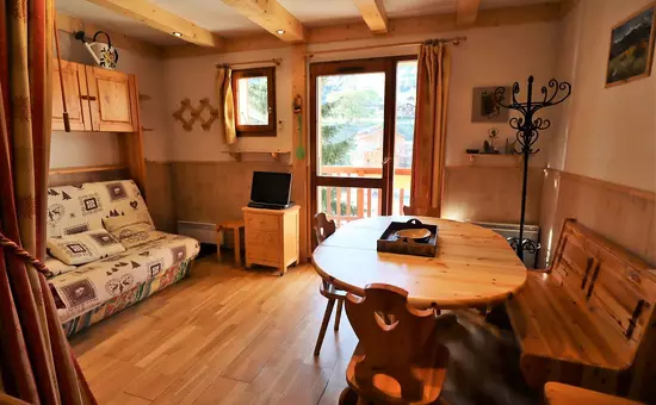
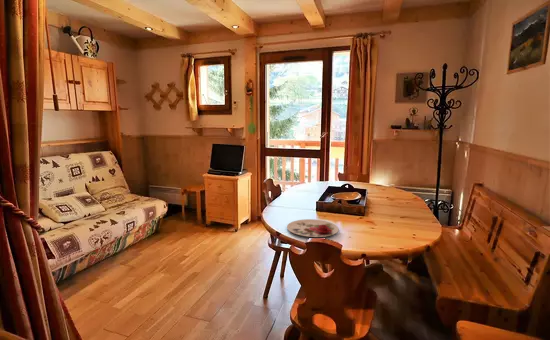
+ plate [286,218,340,238]
